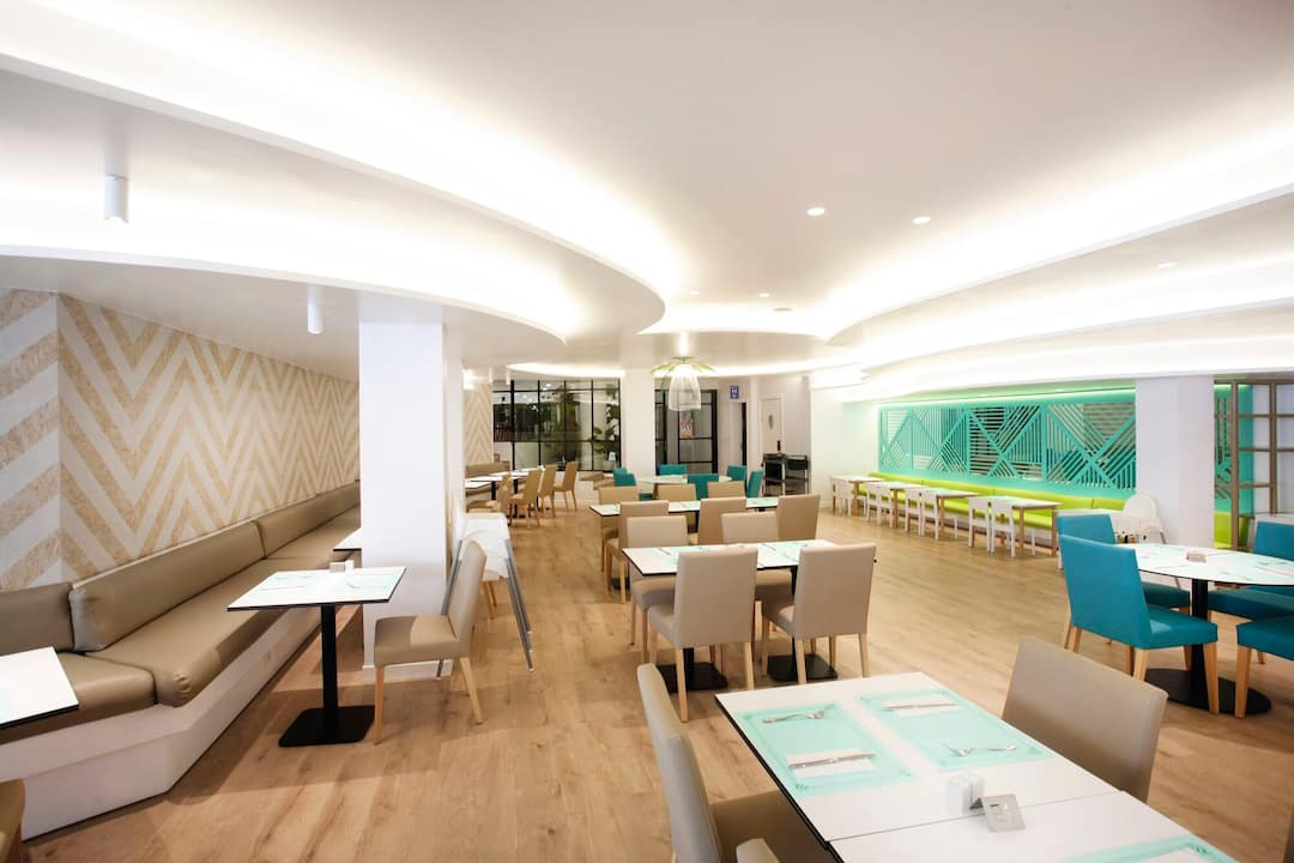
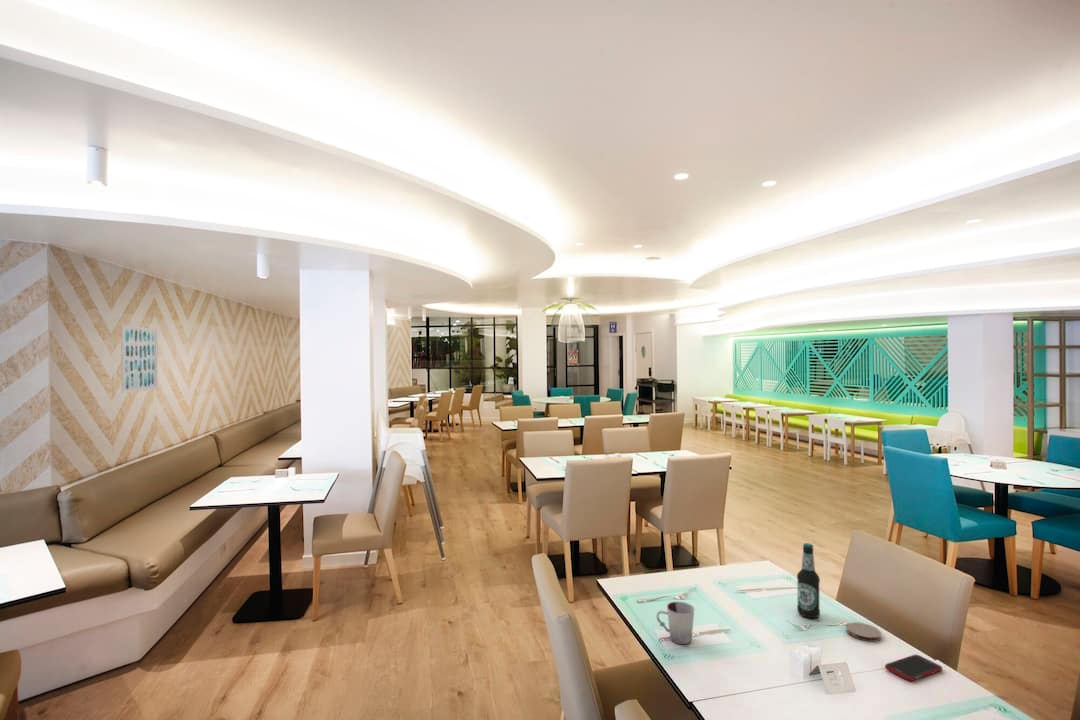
+ cell phone [884,654,943,682]
+ cup [656,601,696,645]
+ wall art [120,324,159,394]
+ coaster [845,621,882,643]
+ bottle [796,542,821,619]
